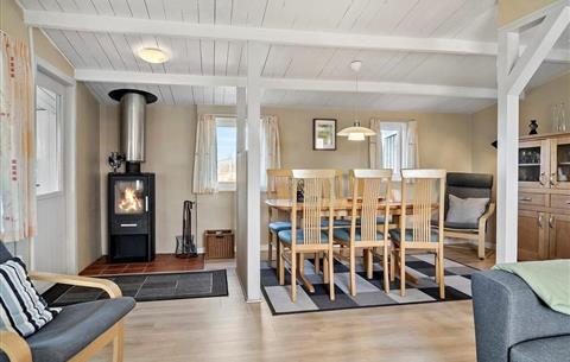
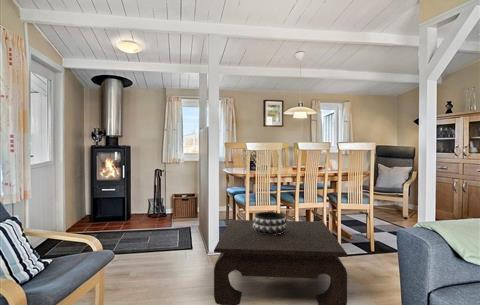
+ decorative bowl [252,211,288,235]
+ coffee table [213,219,348,305]
